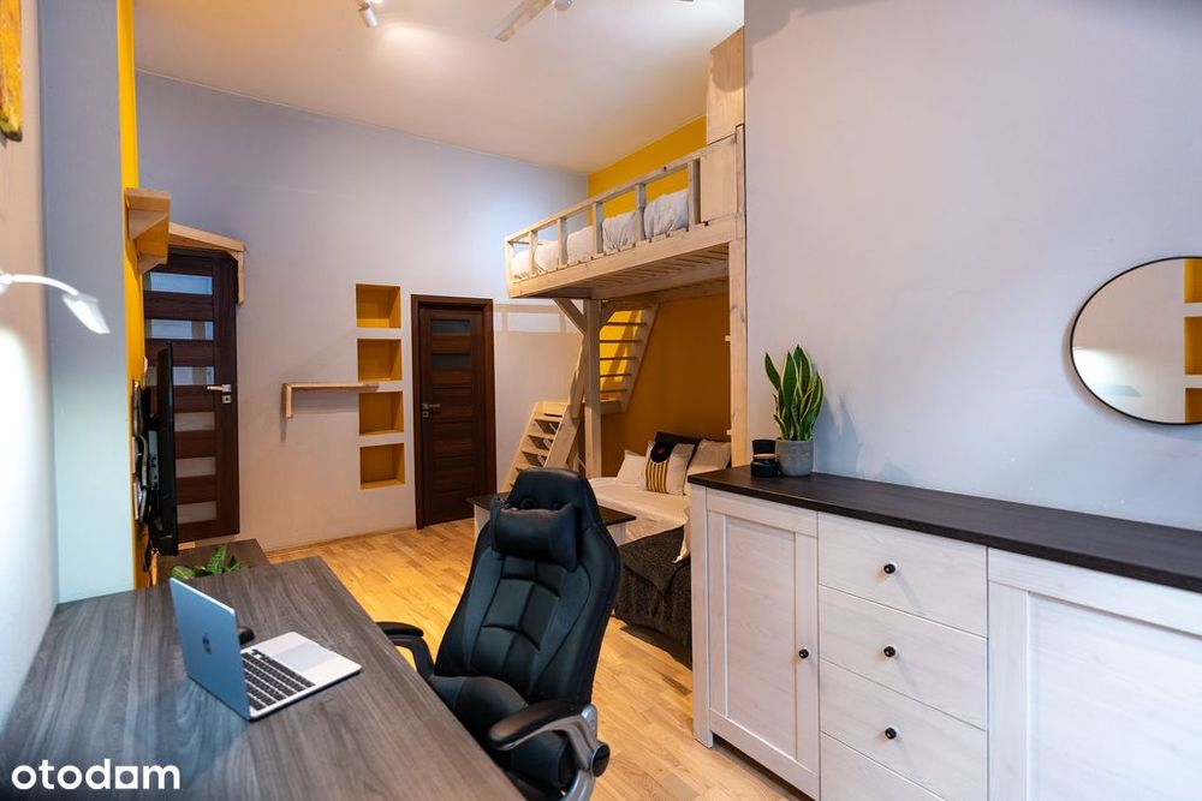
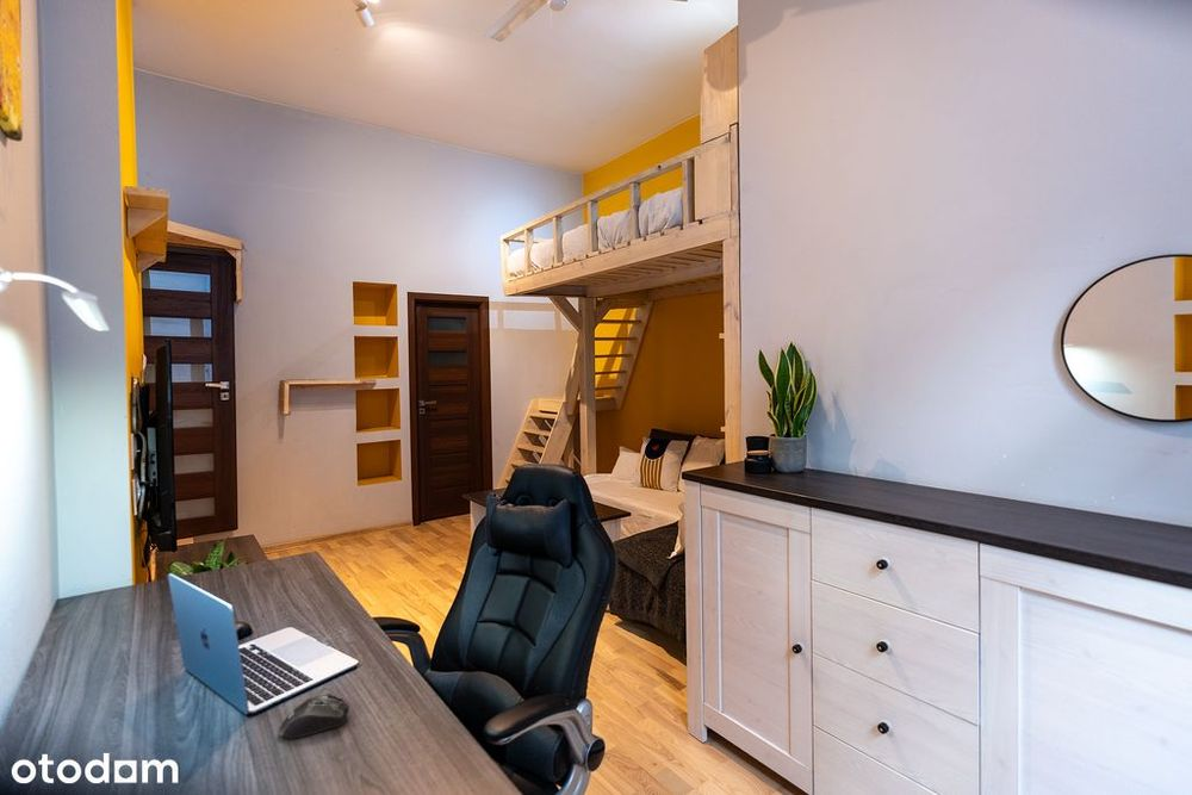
+ computer mouse [277,694,350,740]
